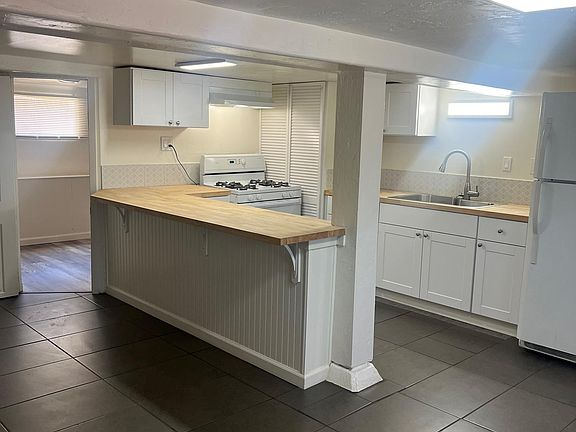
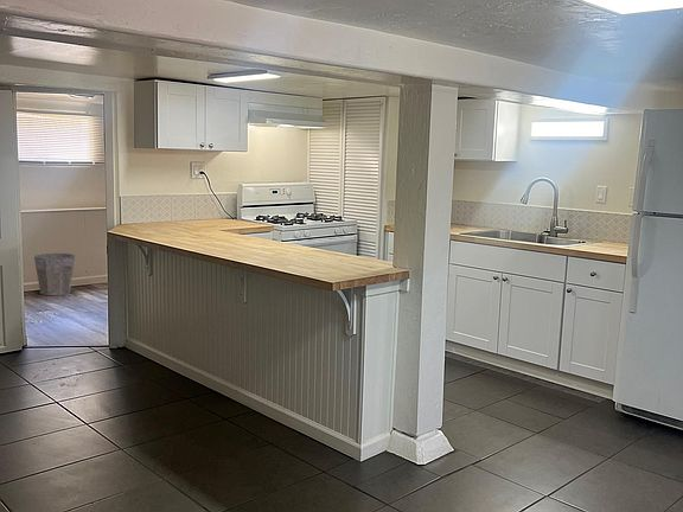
+ waste bin [33,252,76,296]
